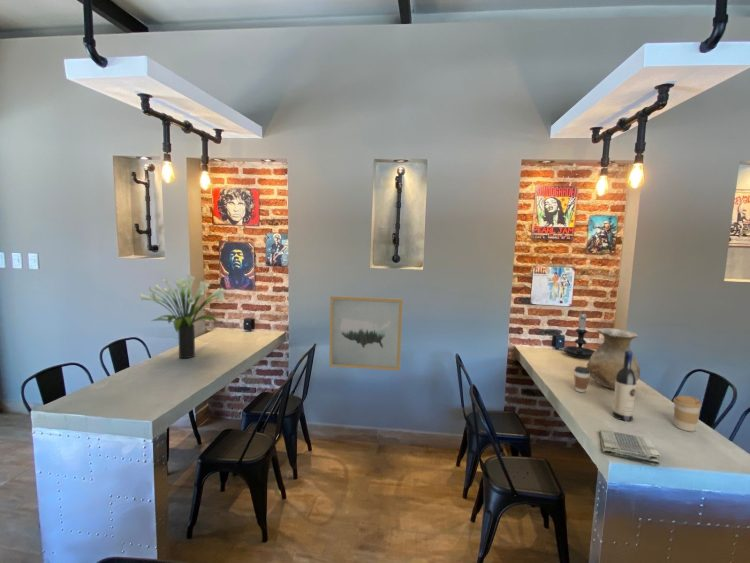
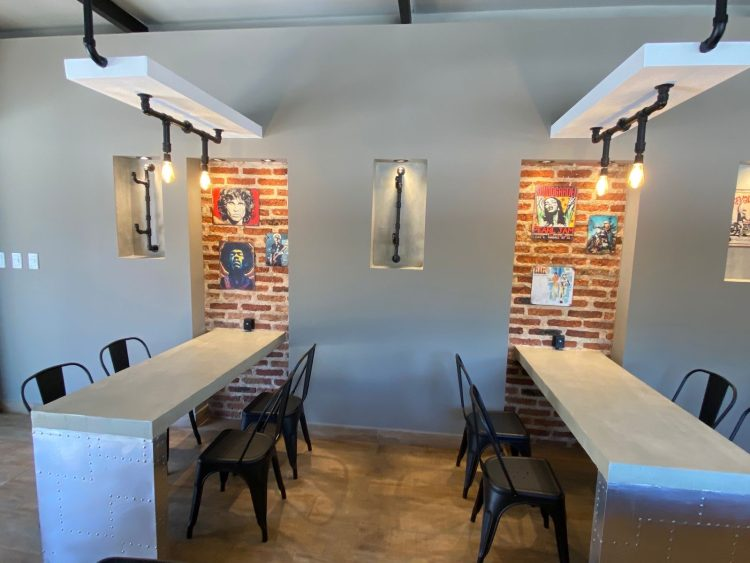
- vase [586,327,641,390]
- wall art [328,295,404,372]
- potted plant [140,274,227,359]
- dish towel [598,429,662,466]
- candle holder [562,311,596,359]
- coffee cup [573,365,590,393]
- coffee cup [672,395,703,432]
- wine bottle [612,350,637,422]
